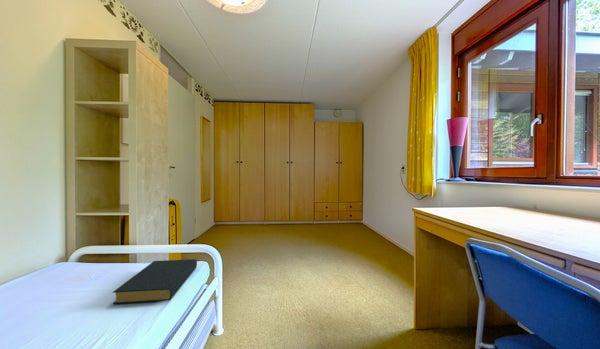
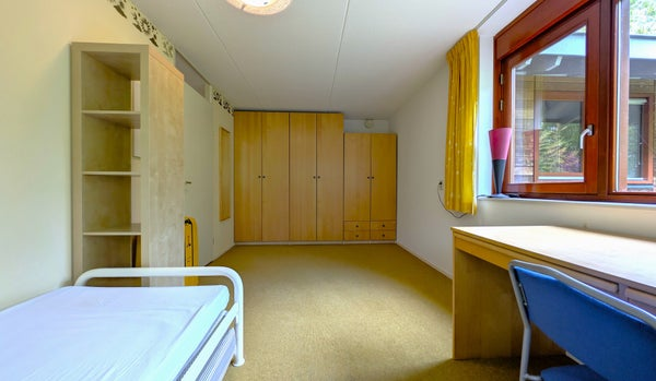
- hardback book [112,258,198,305]
